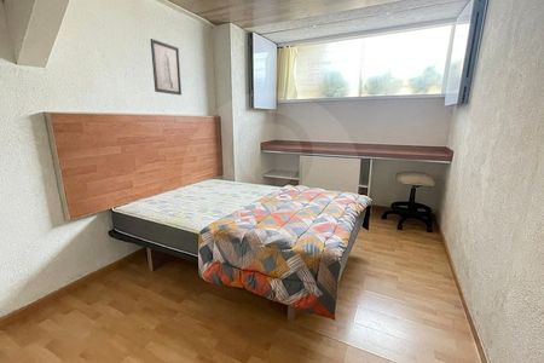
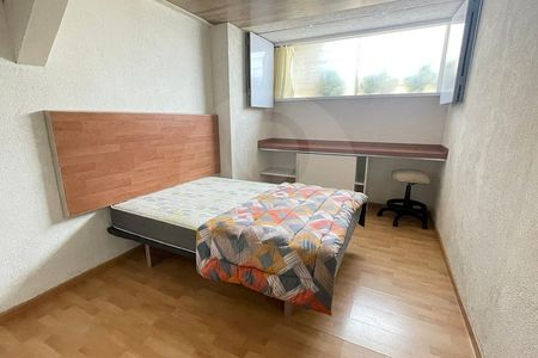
- wall art [150,38,183,97]
